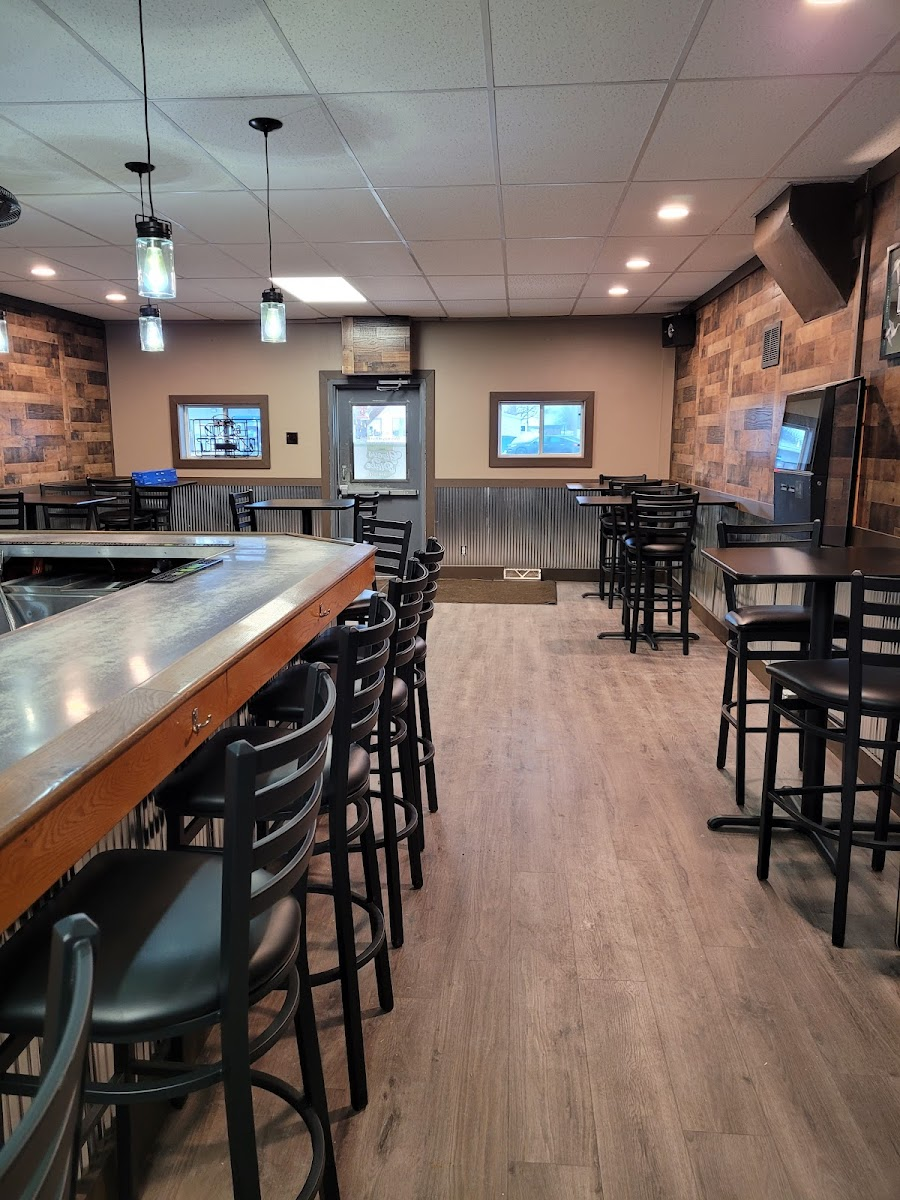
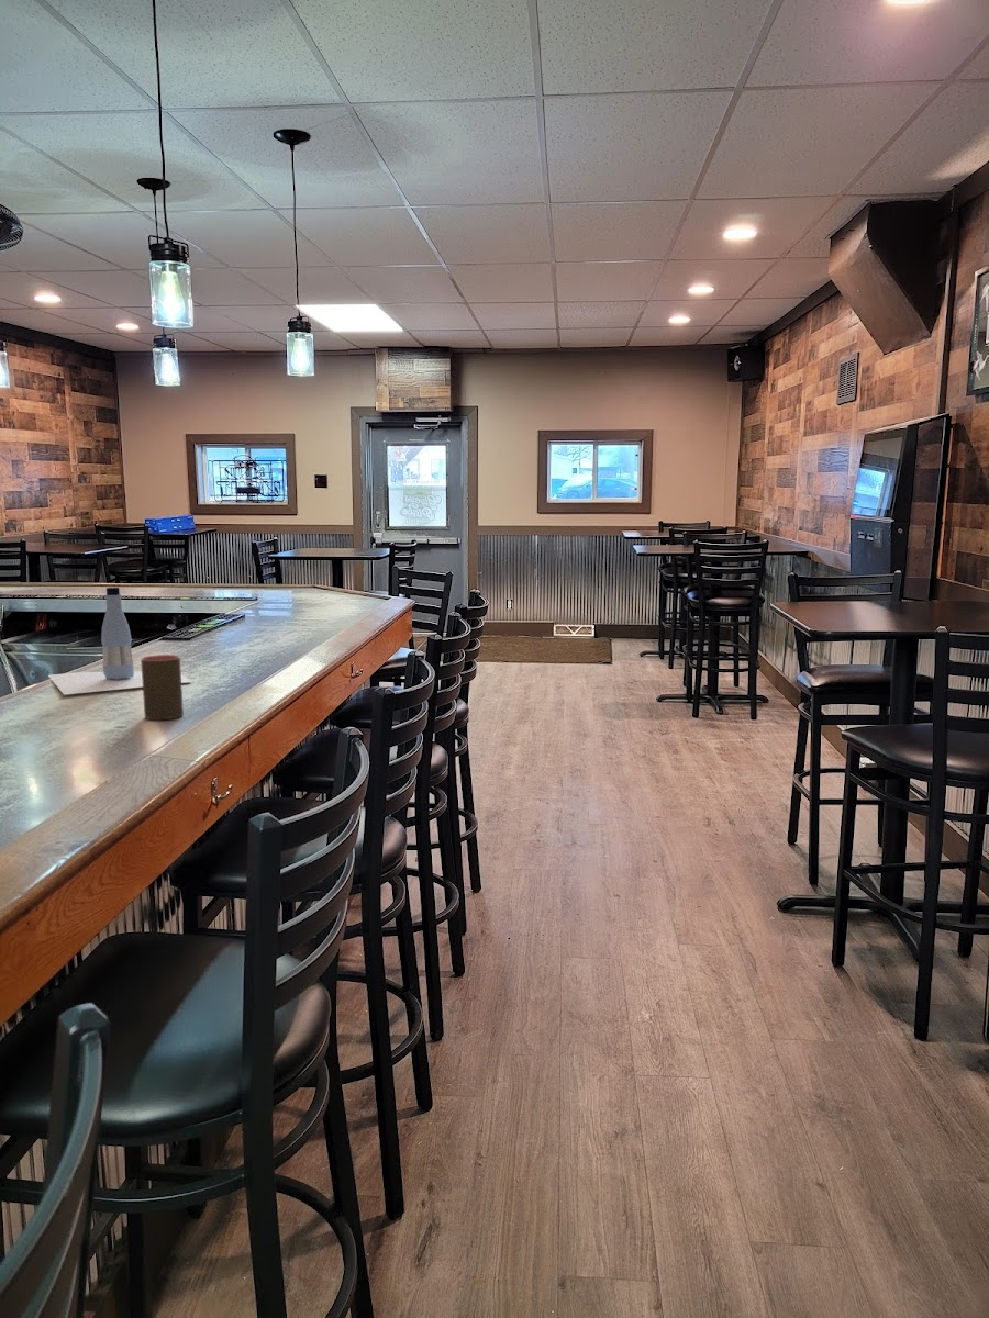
+ cup [140,654,185,721]
+ bottle [47,587,193,696]
